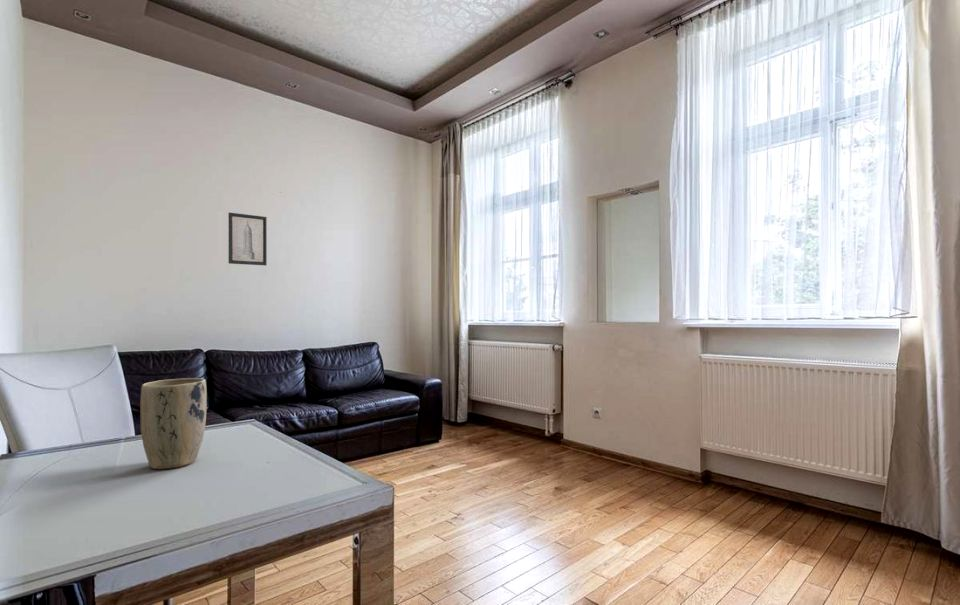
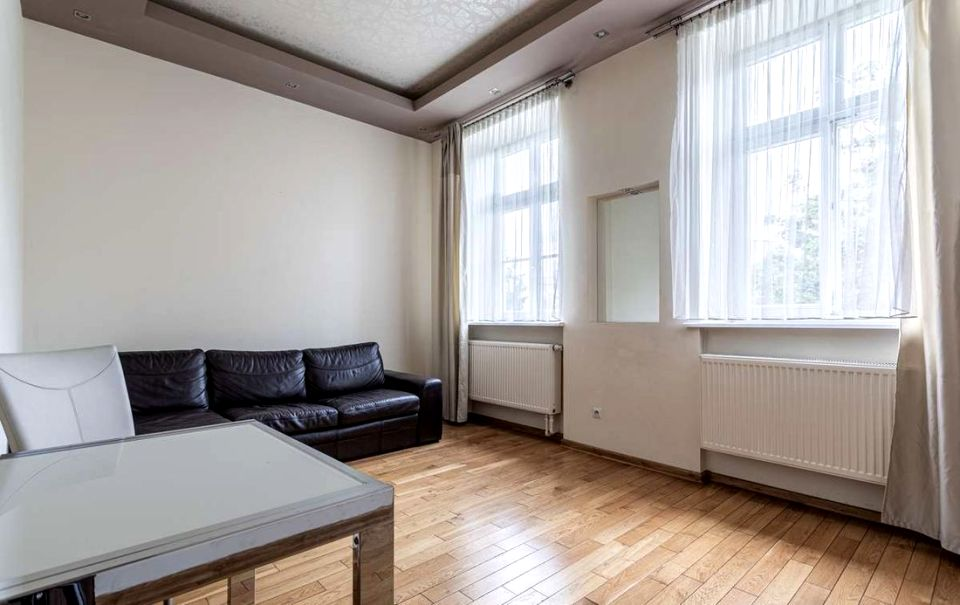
- plant pot [139,377,207,470]
- wall art [228,212,268,266]
